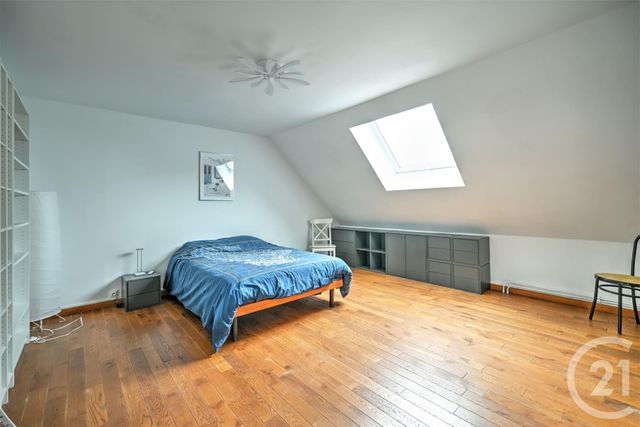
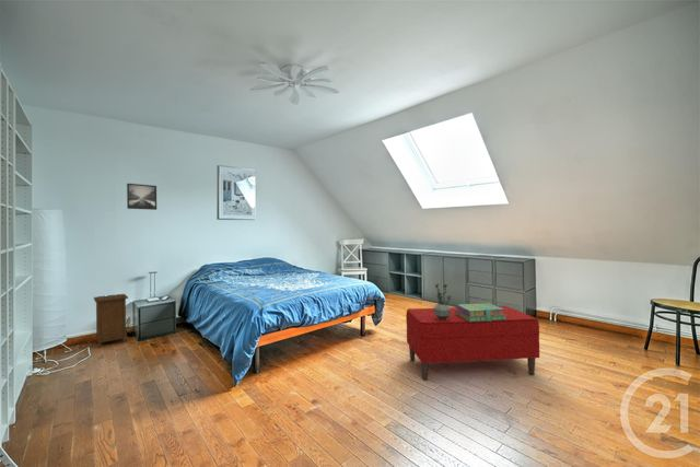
+ potted plant [433,282,453,319]
+ bench [405,305,540,381]
+ nightstand [93,293,129,348]
+ stack of books [455,302,506,322]
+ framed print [126,183,158,211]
